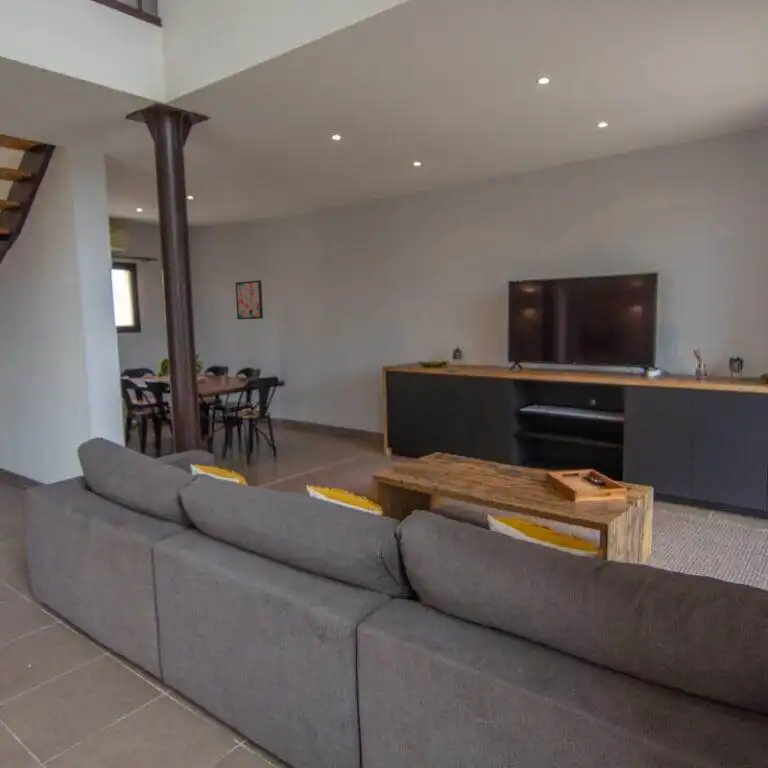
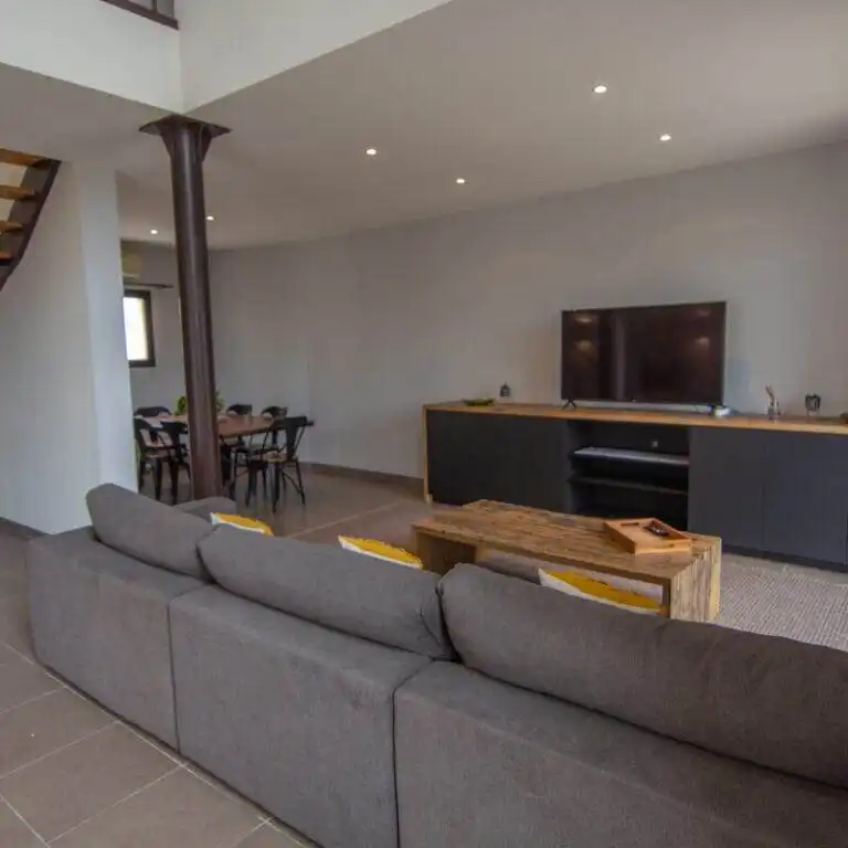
- wall art [235,279,264,320]
